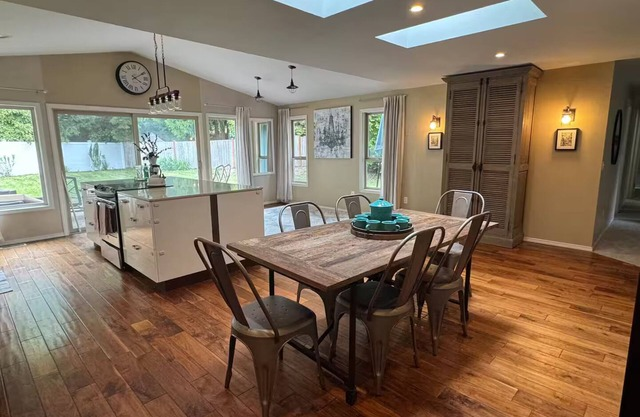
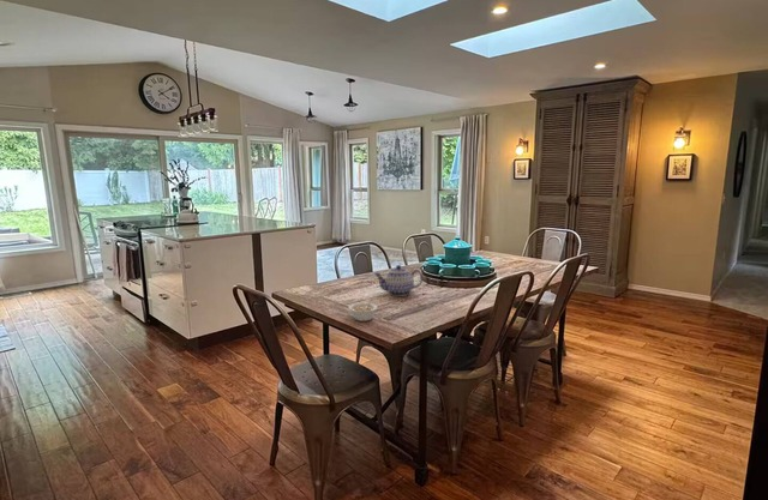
+ legume [348,297,378,323]
+ teapot [373,264,424,297]
